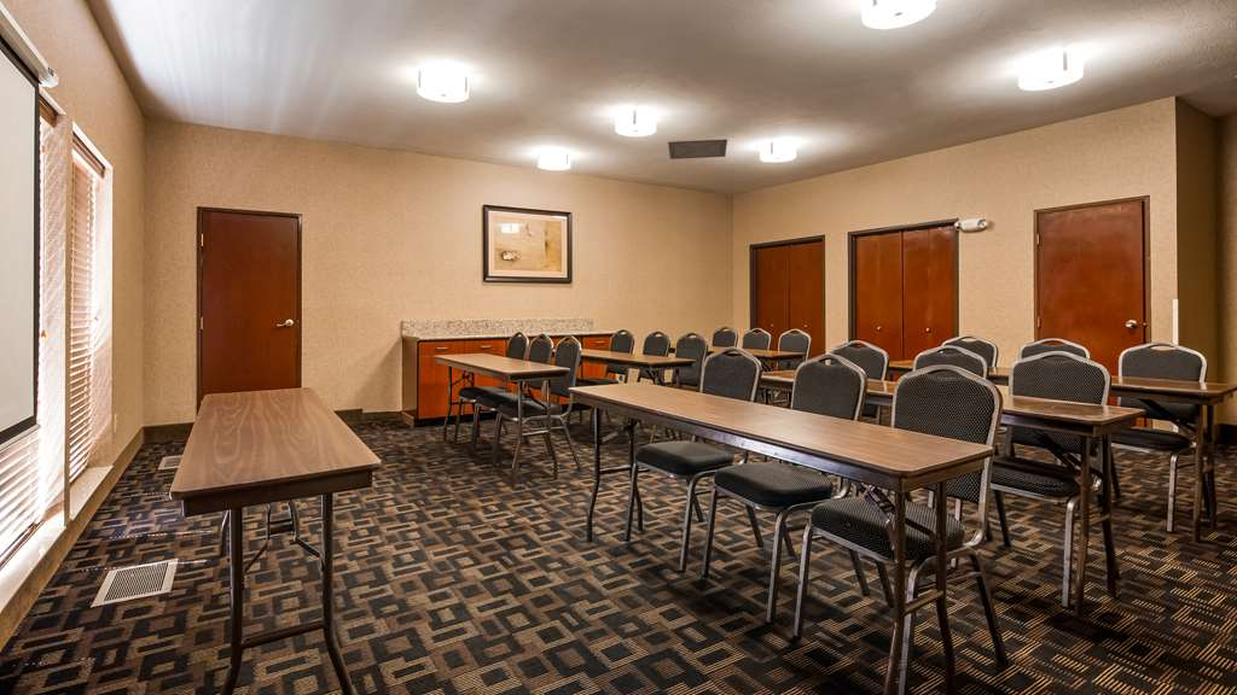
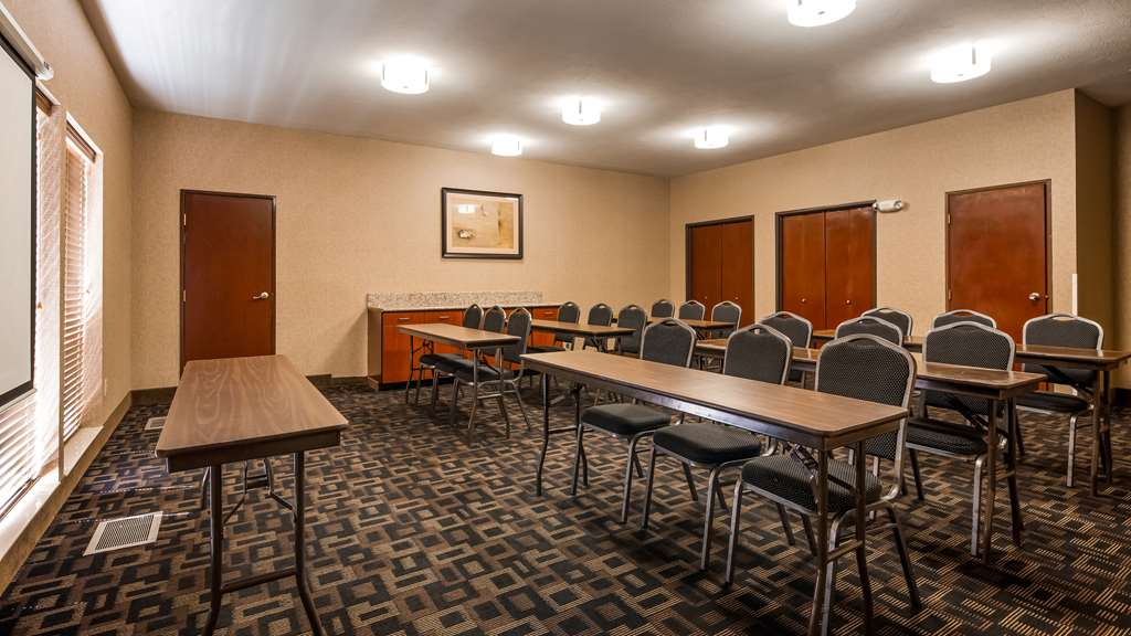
- ceiling vent [667,138,728,160]
